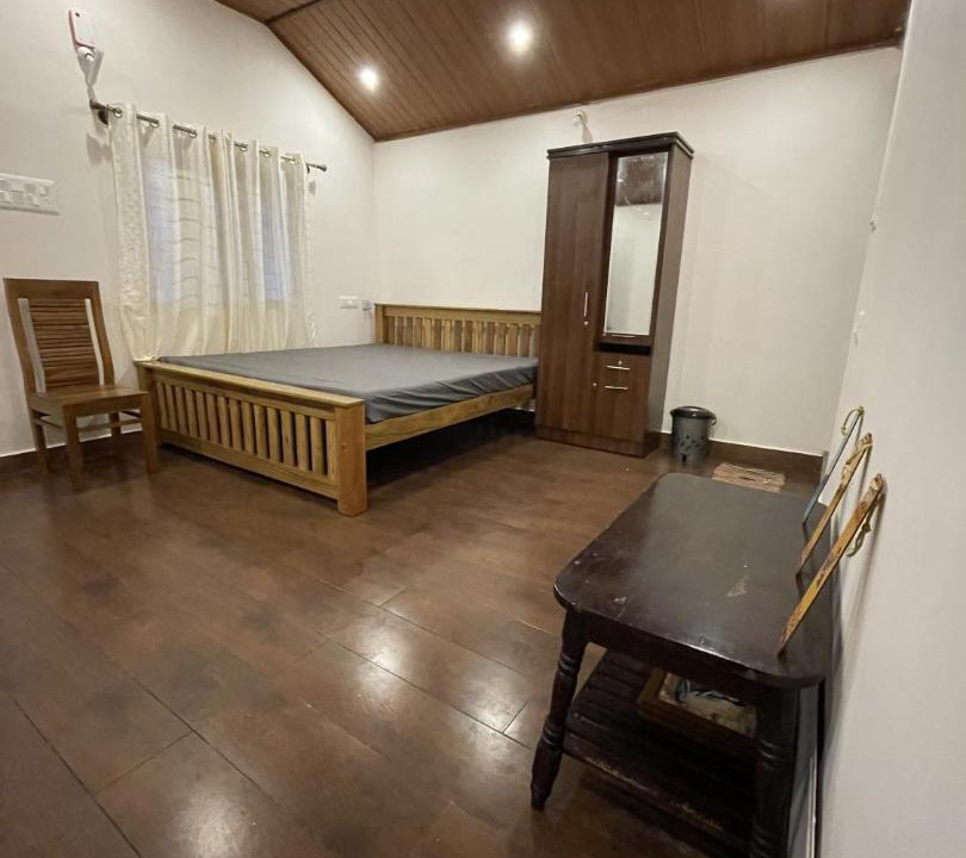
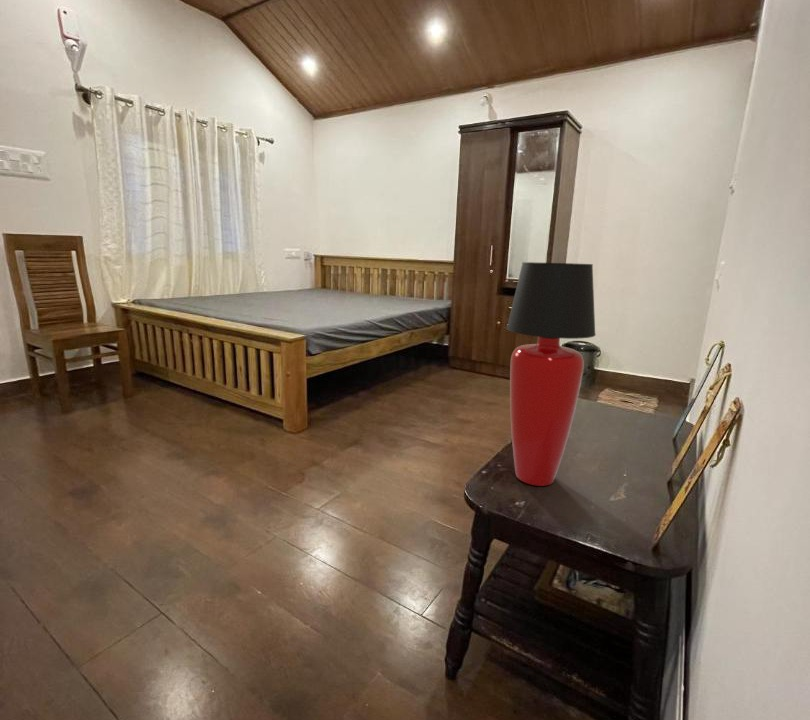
+ table lamp [505,261,597,487]
